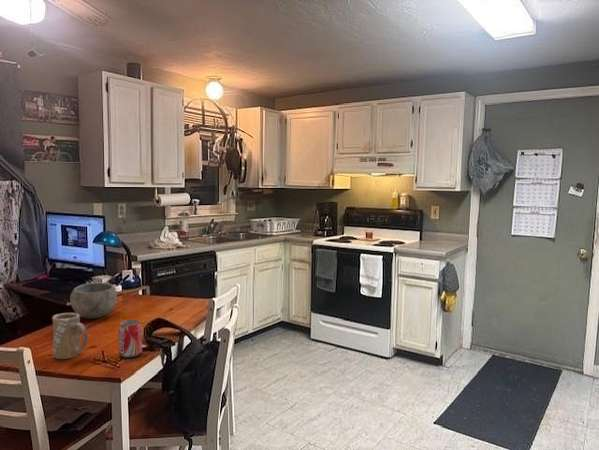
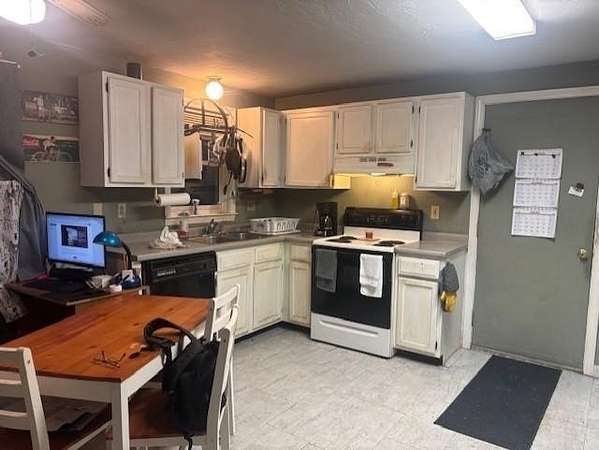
- beverage can [117,319,143,359]
- mug [51,312,88,360]
- bowl [69,281,118,320]
